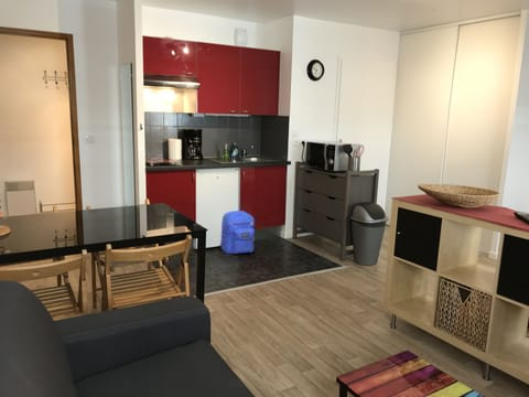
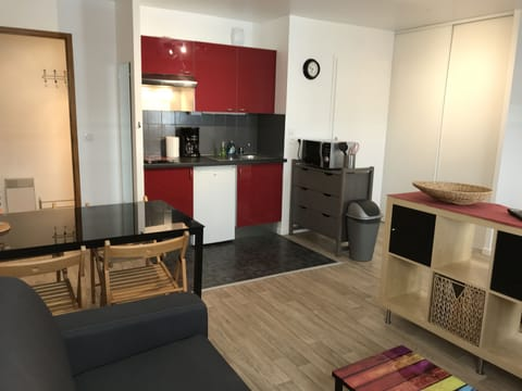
- backpack [218,210,257,255]
